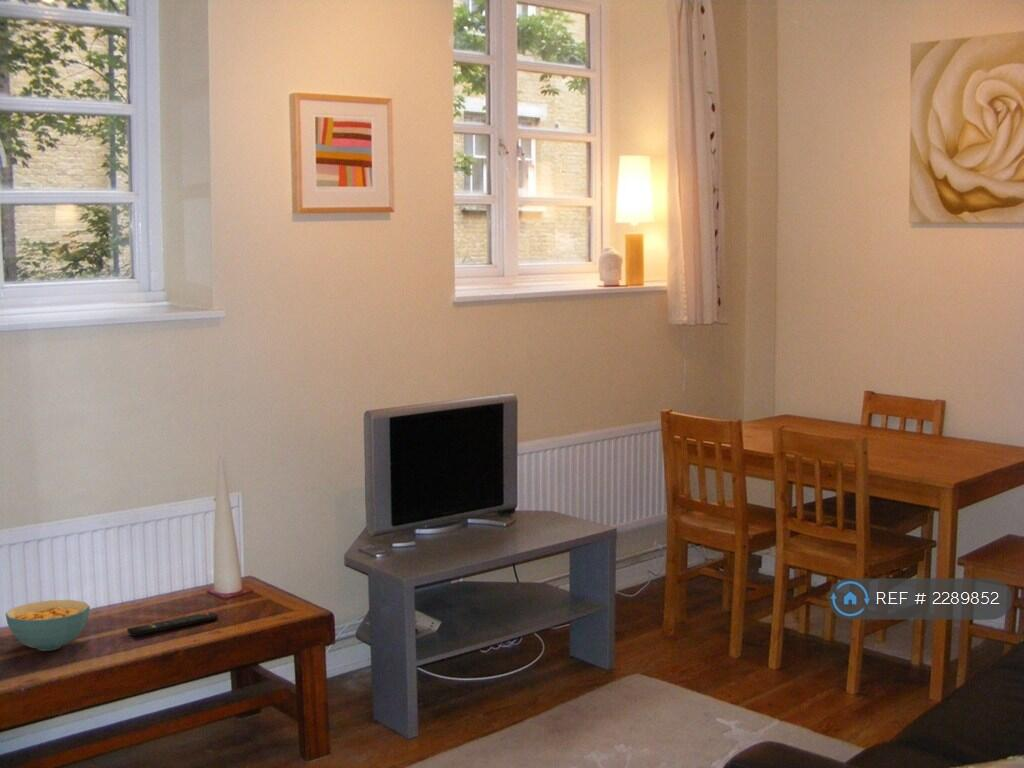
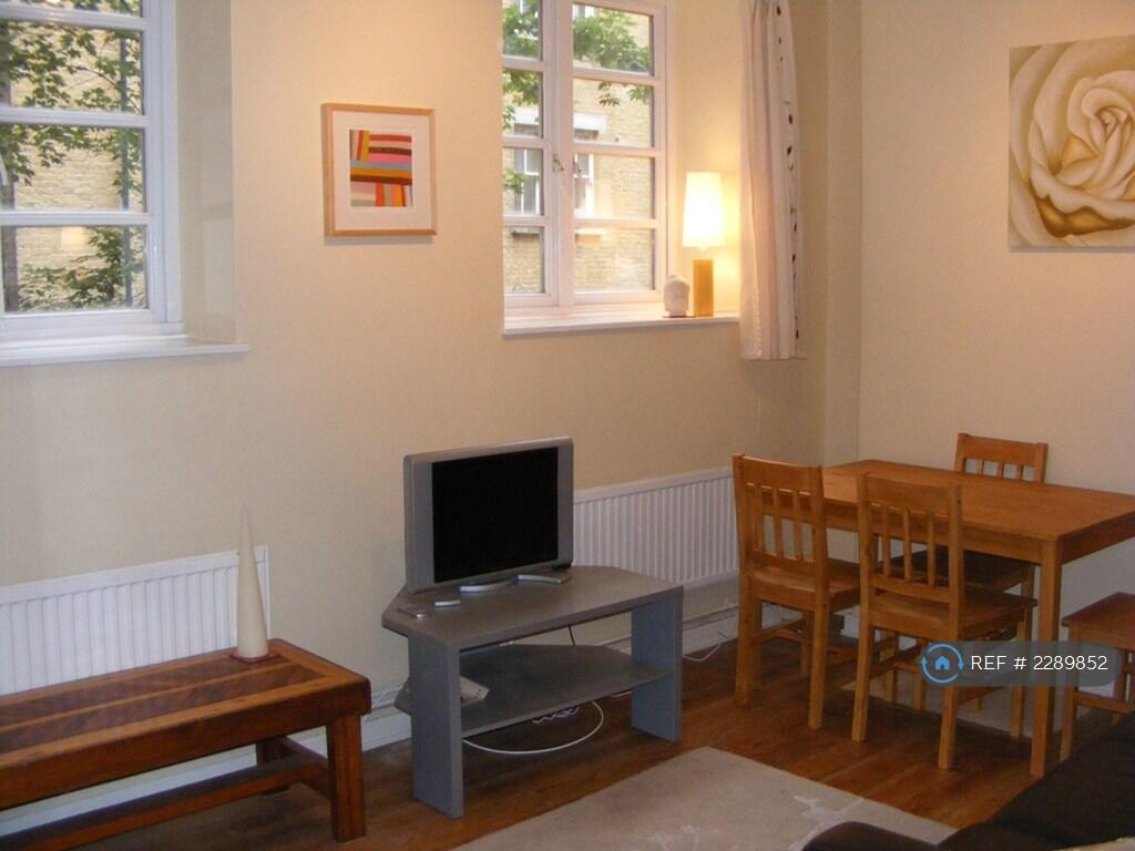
- cereal bowl [4,599,91,652]
- remote control [126,611,219,637]
